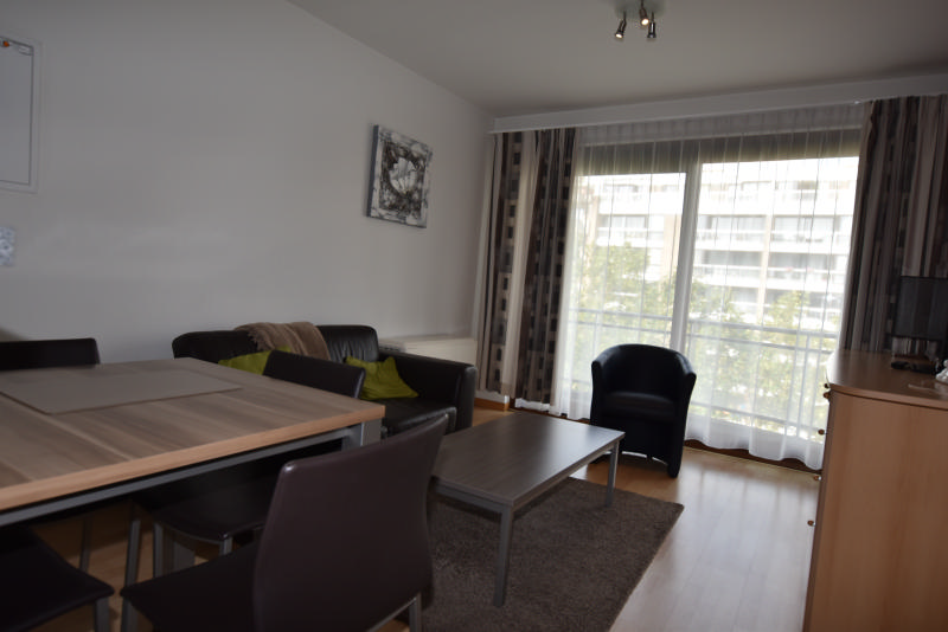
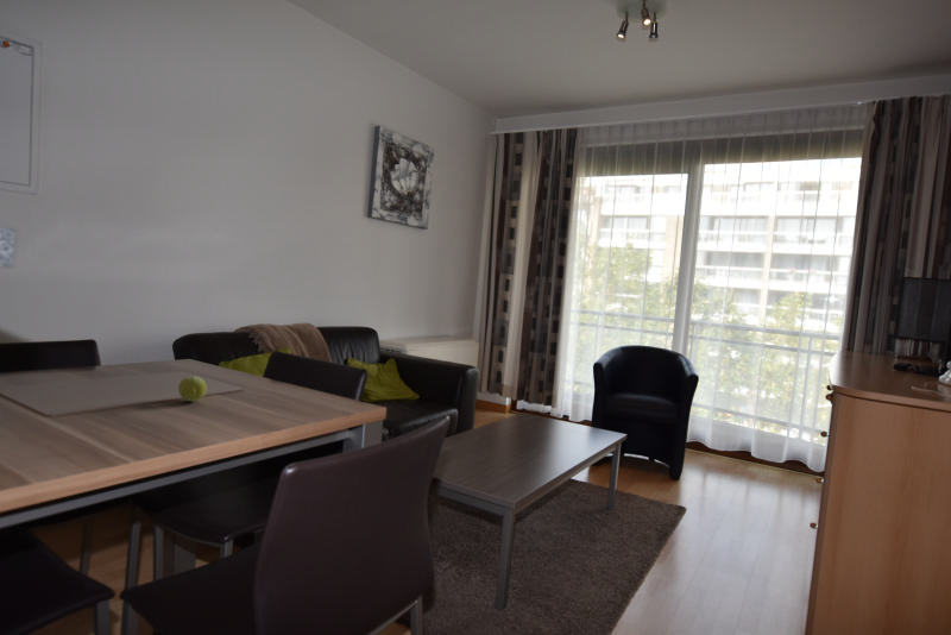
+ fruit [177,375,208,402]
